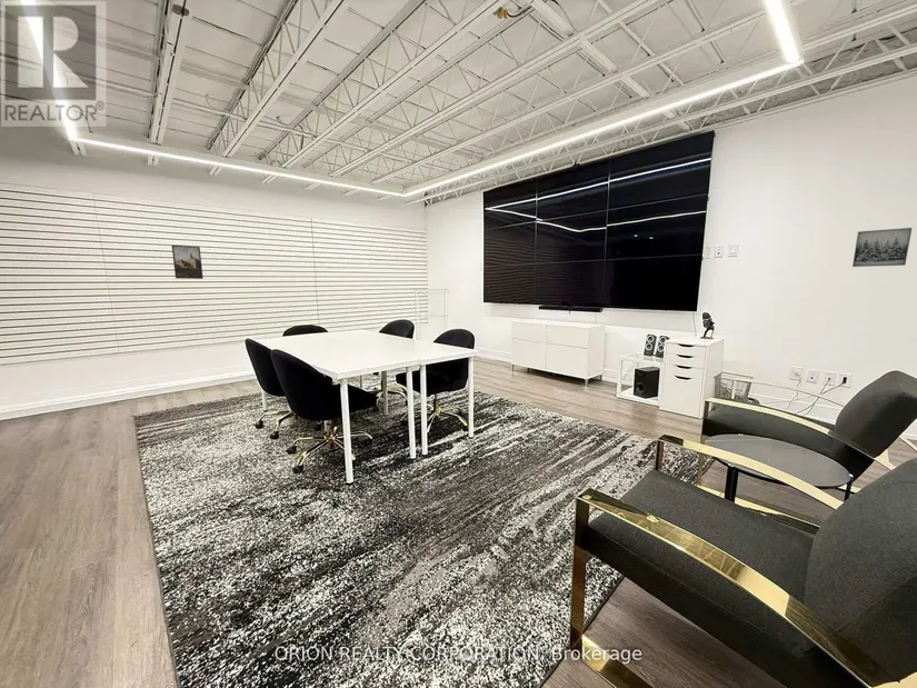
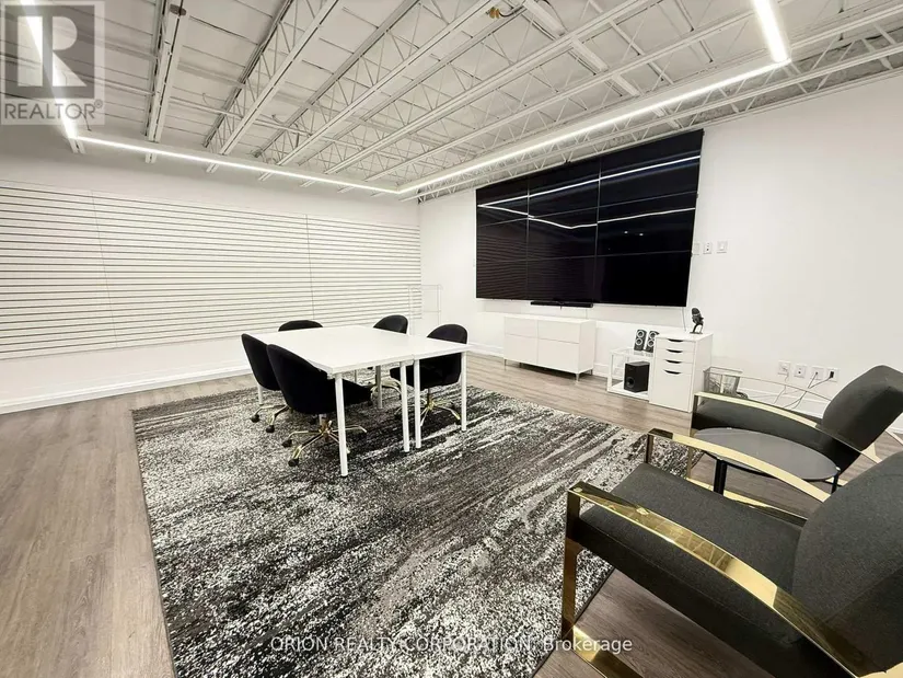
- wall art [851,227,913,268]
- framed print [171,245,205,280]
